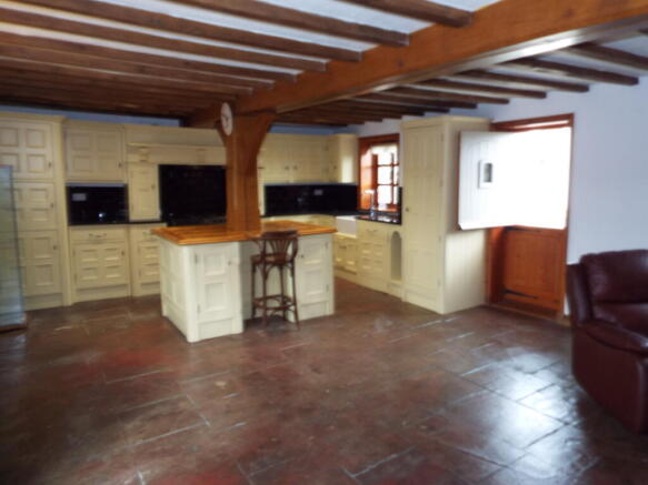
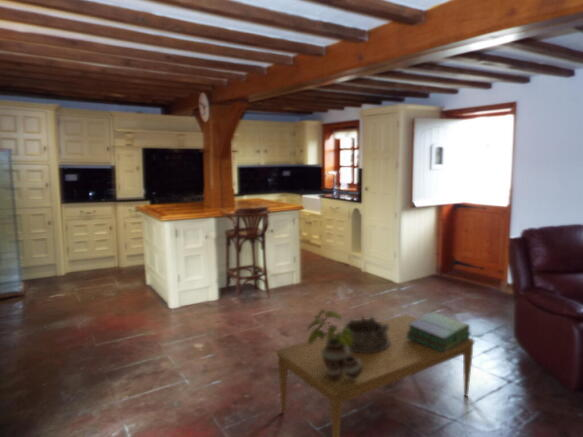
+ coffee table [276,314,475,437]
+ potted plant [305,309,362,380]
+ stack of books [405,311,471,353]
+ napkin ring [342,315,390,353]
